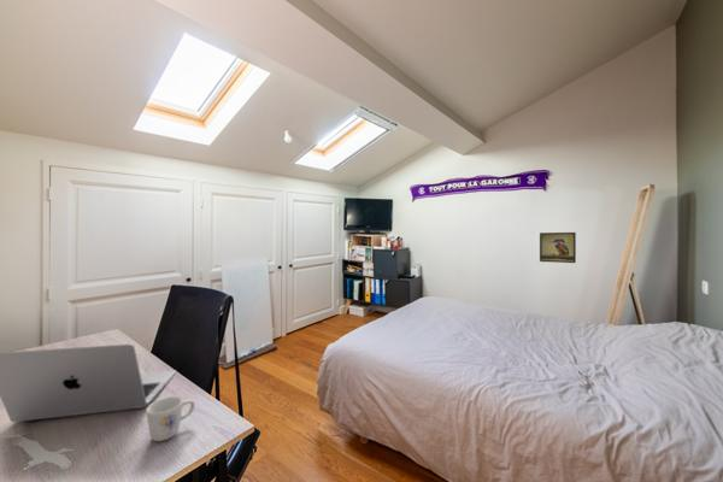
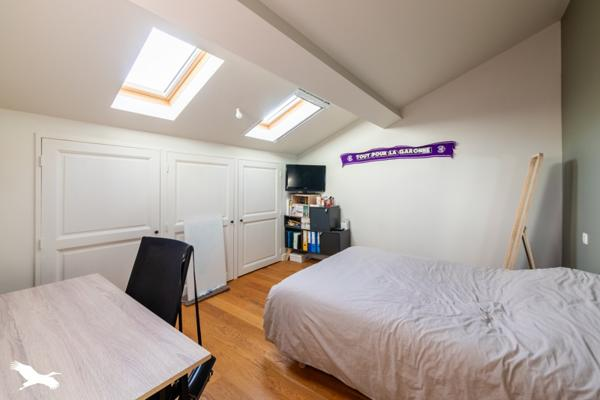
- laptop [0,342,177,423]
- mug [145,395,196,442]
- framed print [539,231,577,264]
